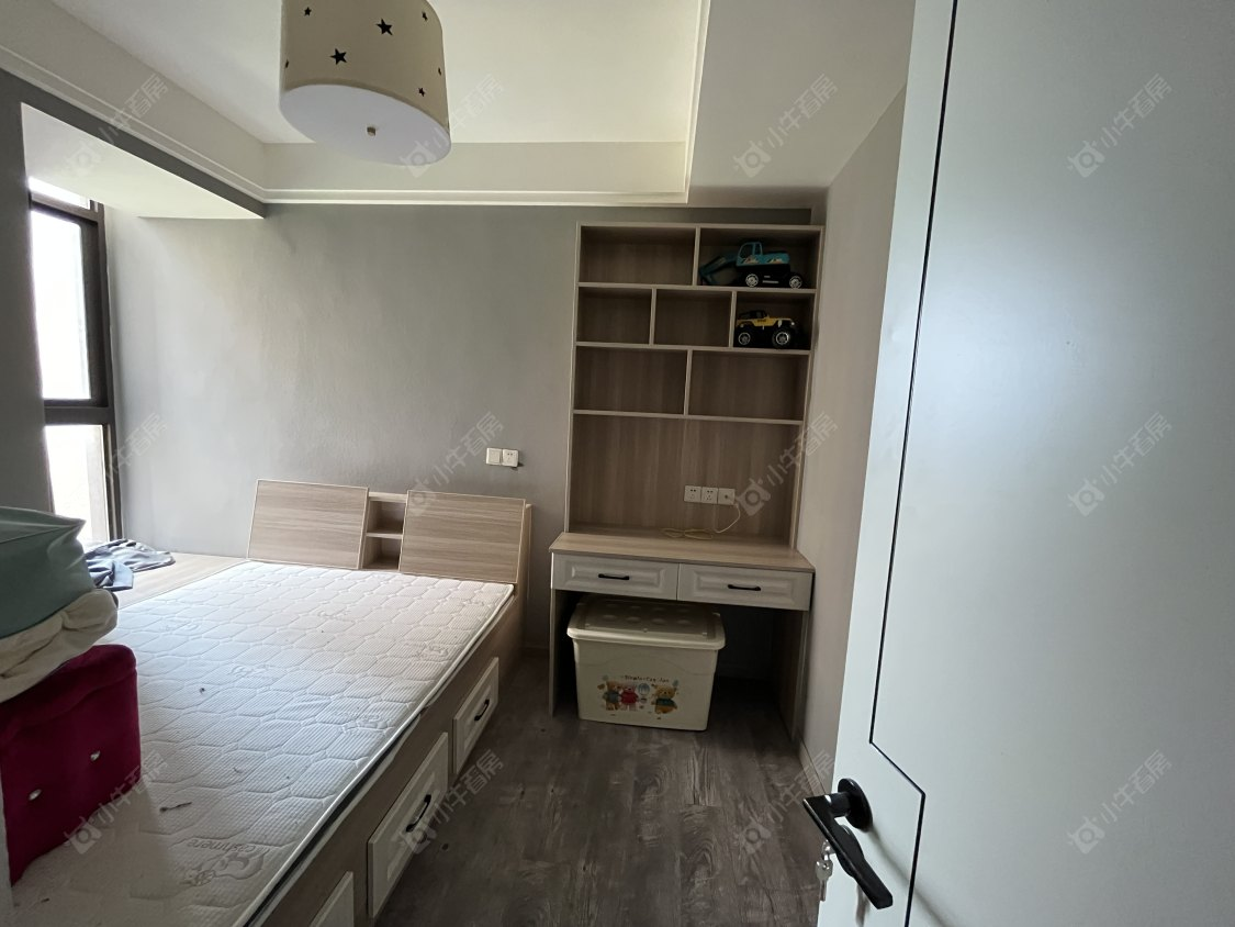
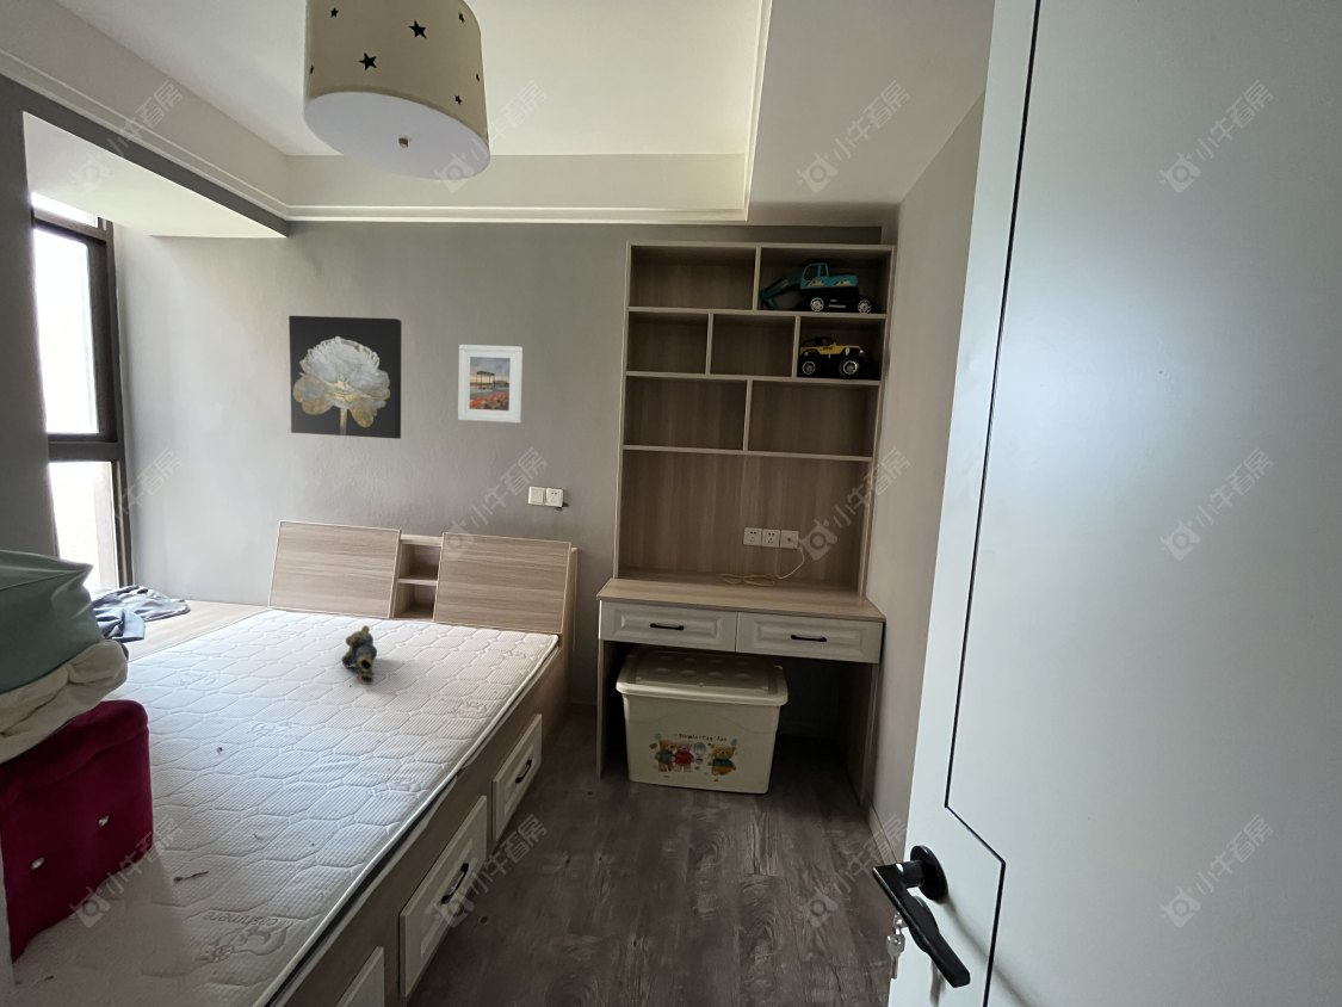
+ wall art [287,315,402,440]
+ teddy bear [341,624,378,685]
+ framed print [457,344,524,424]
